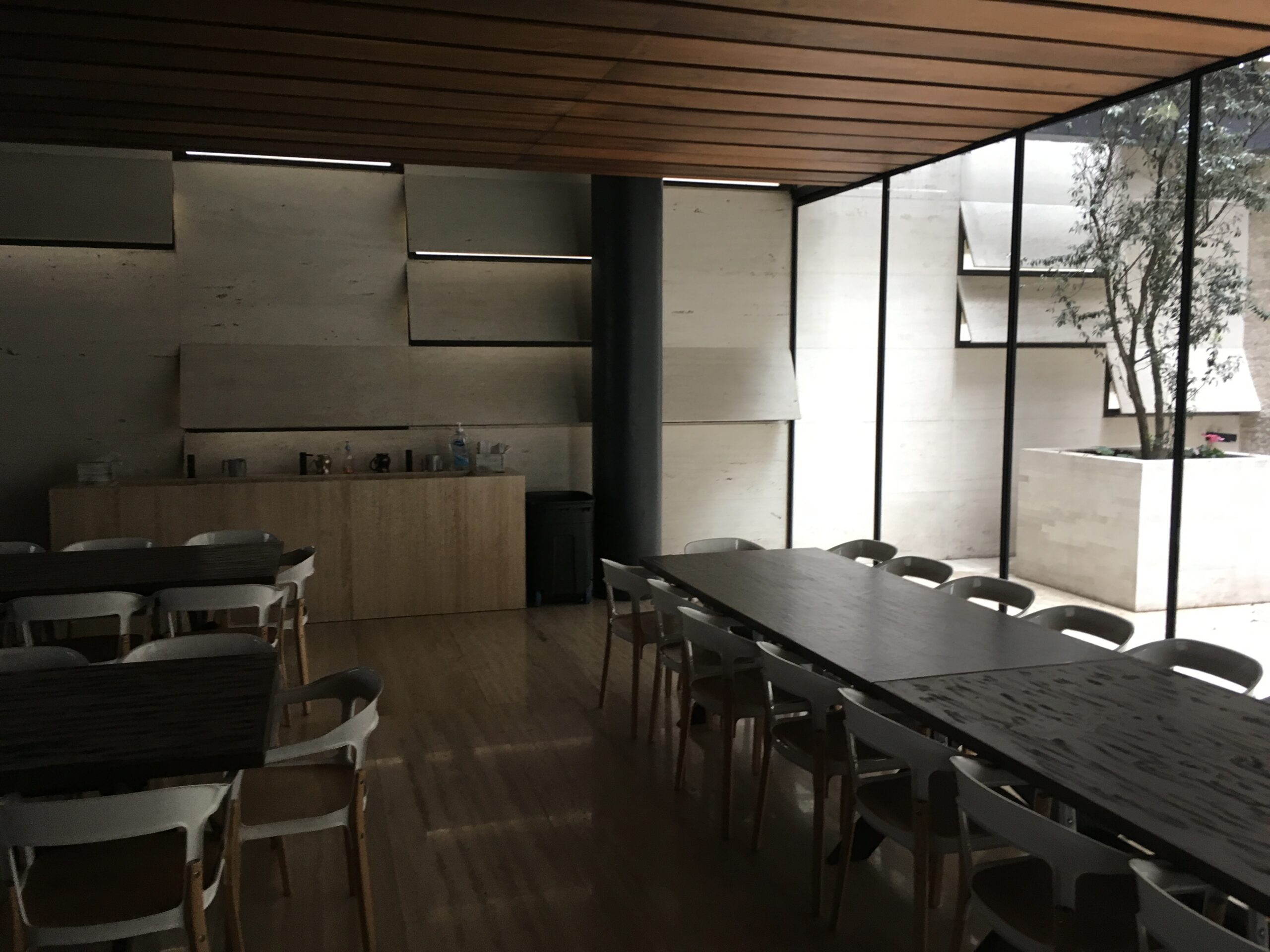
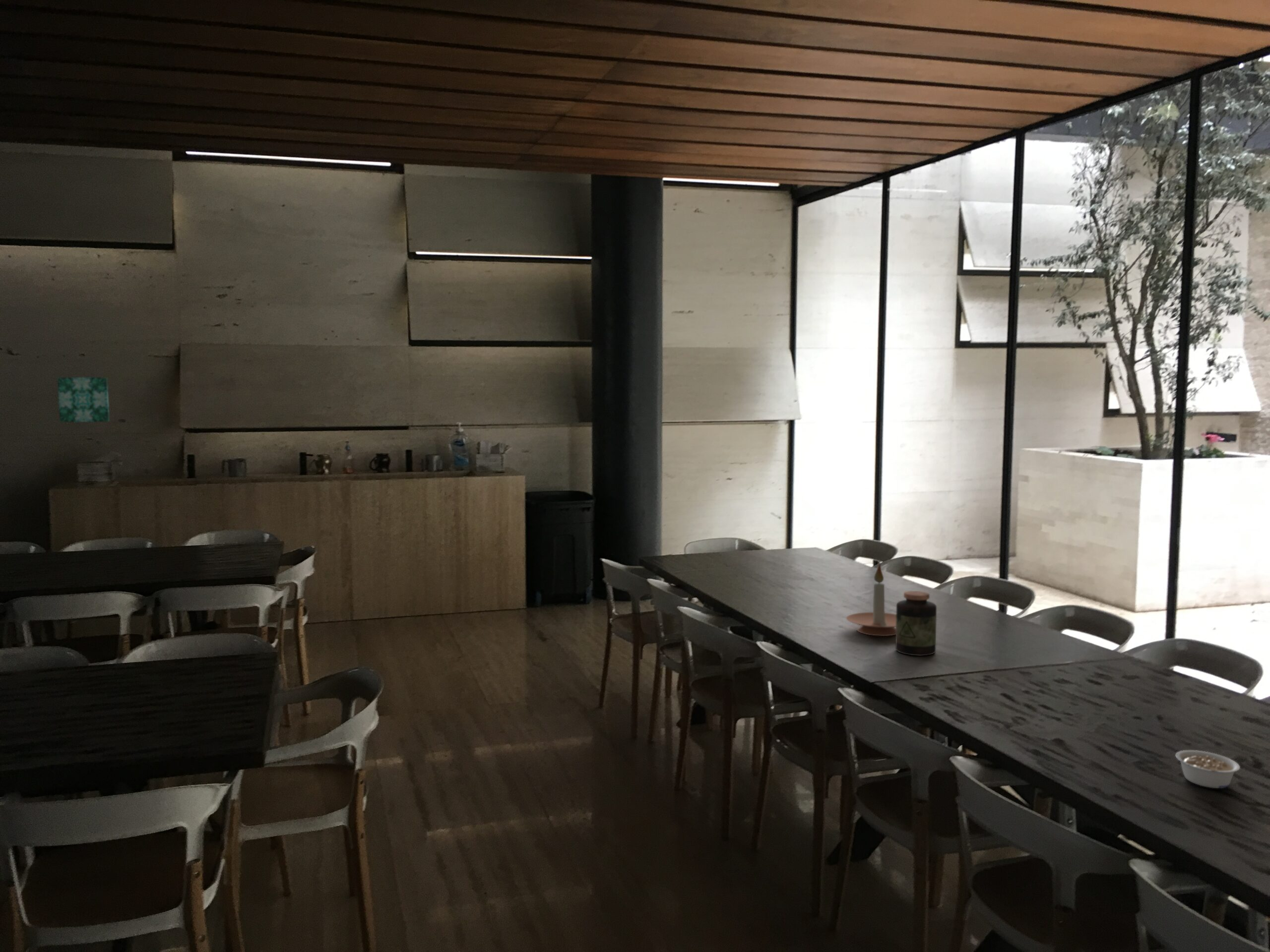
+ wall art [57,377,110,422]
+ legume [1175,750,1241,789]
+ jar [895,591,937,656]
+ candle holder [846,563,896,637]
